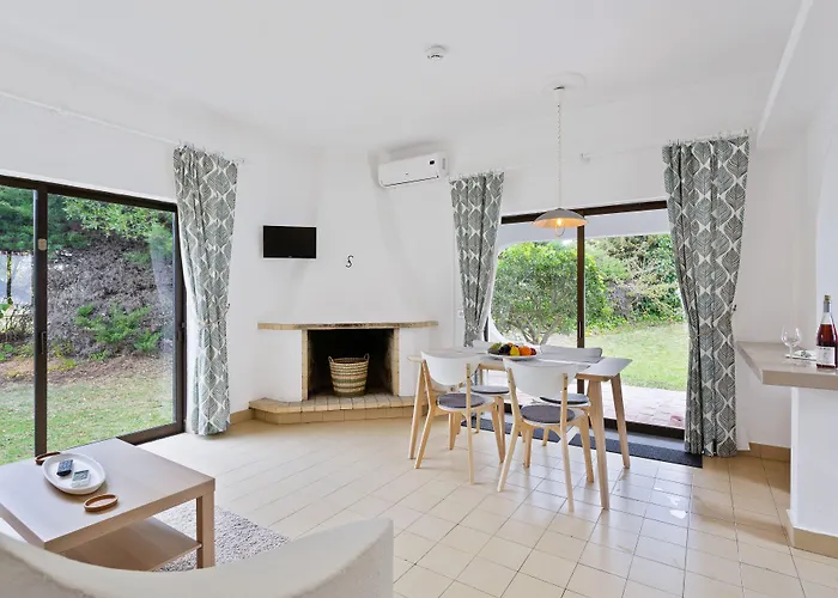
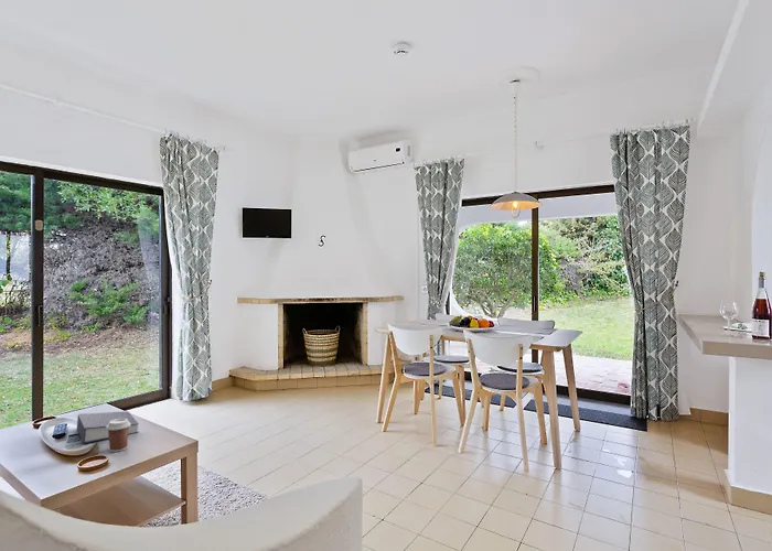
+ book [76,410,140,445]
+ coffee cup [106,419,131,453]
